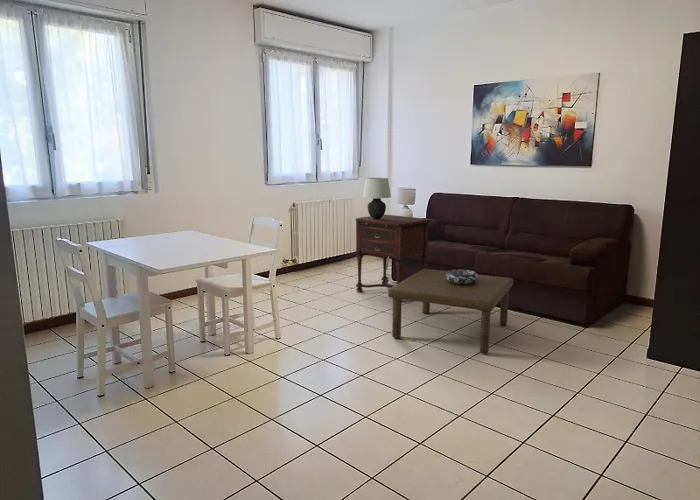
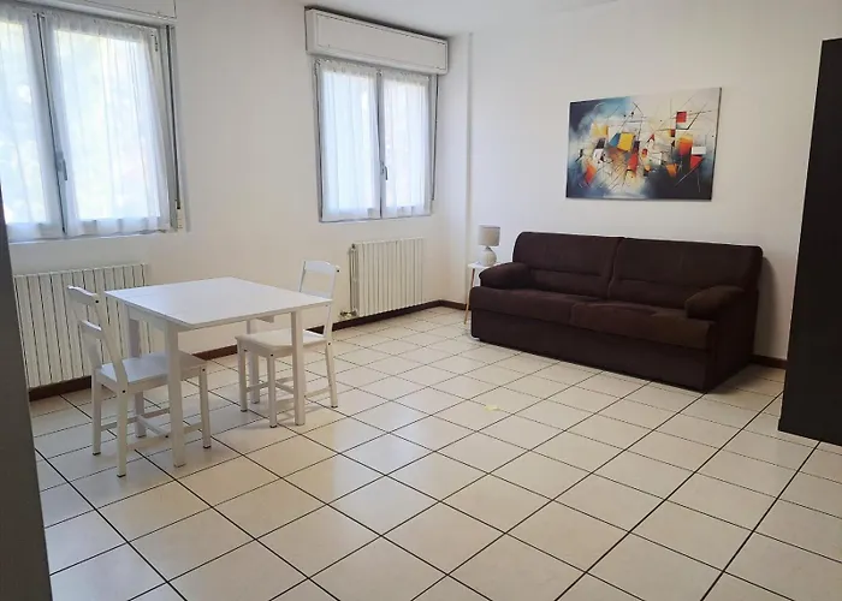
- side table [355,213,432,293]
- table lamp [362,177,392,219]
- decorative bowl [446,268,479,285]
- coffee table [387,268,514,355]
